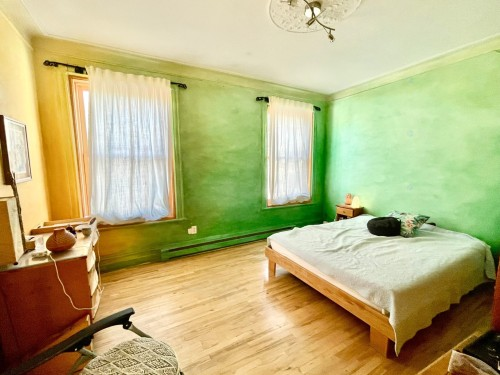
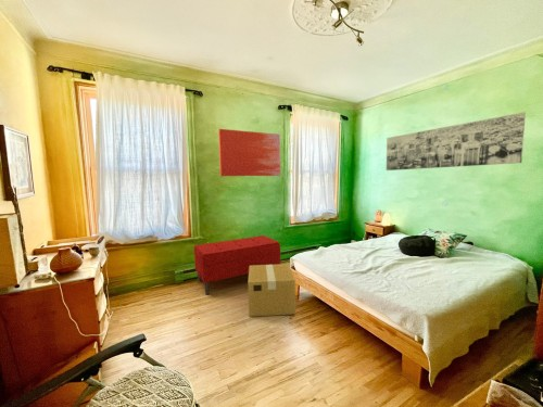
+ wall art [217,128,281,177]
+ bench [193,234,281,295]
+ cardboard box [247,263,296,318]
+ wall art [386,111,527,171]
